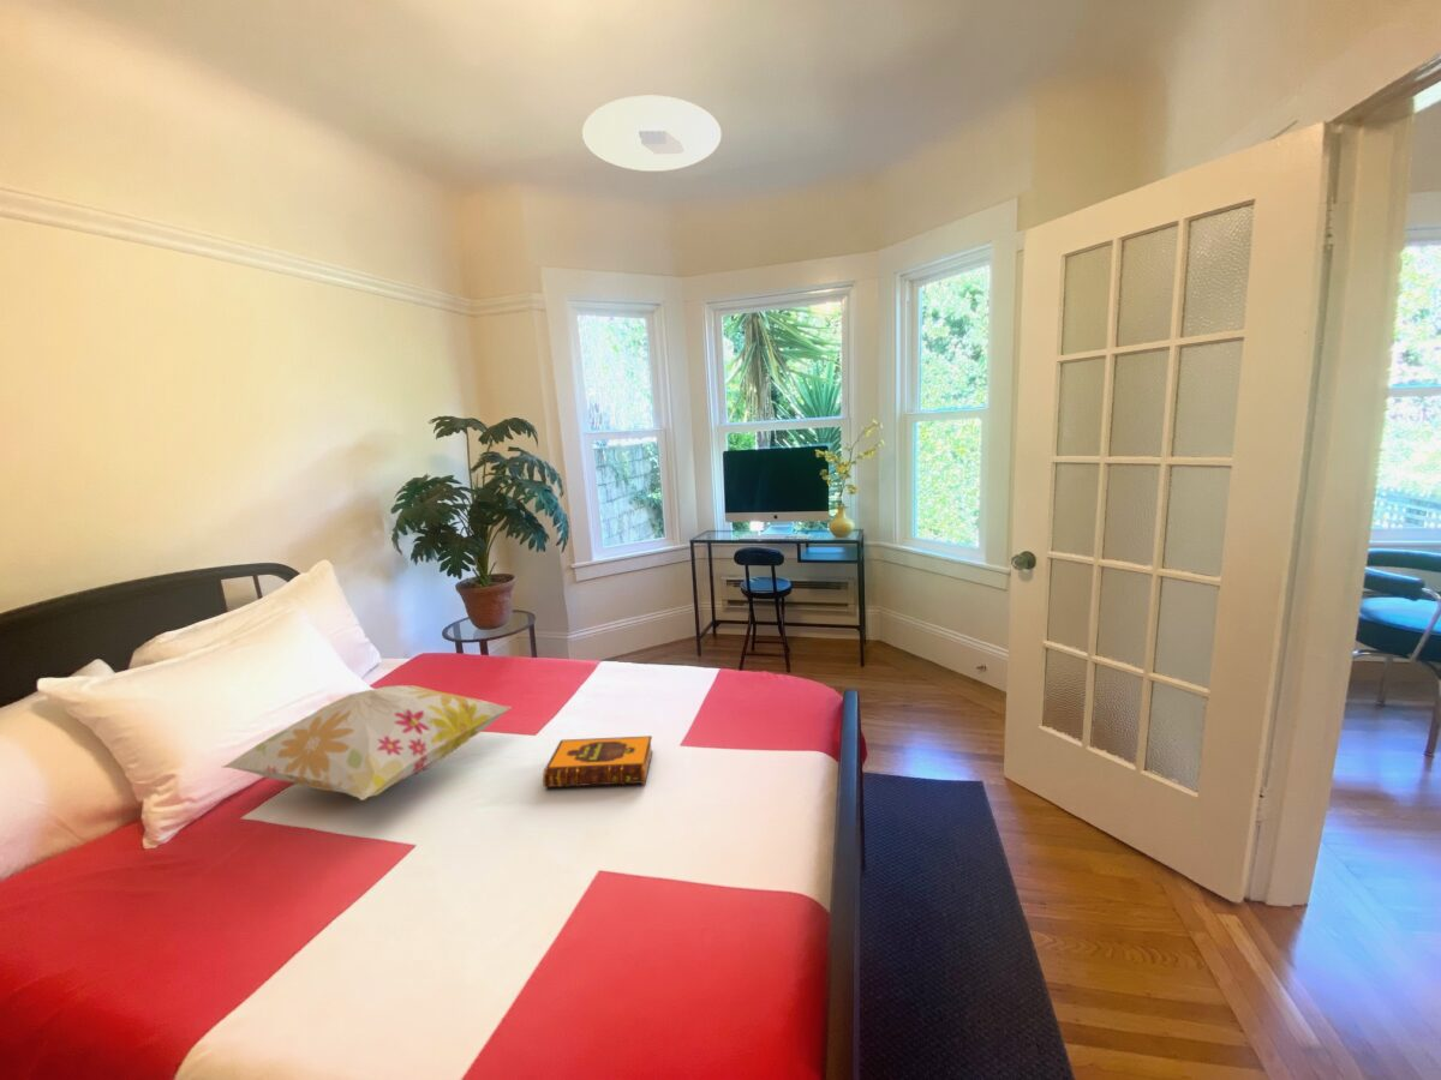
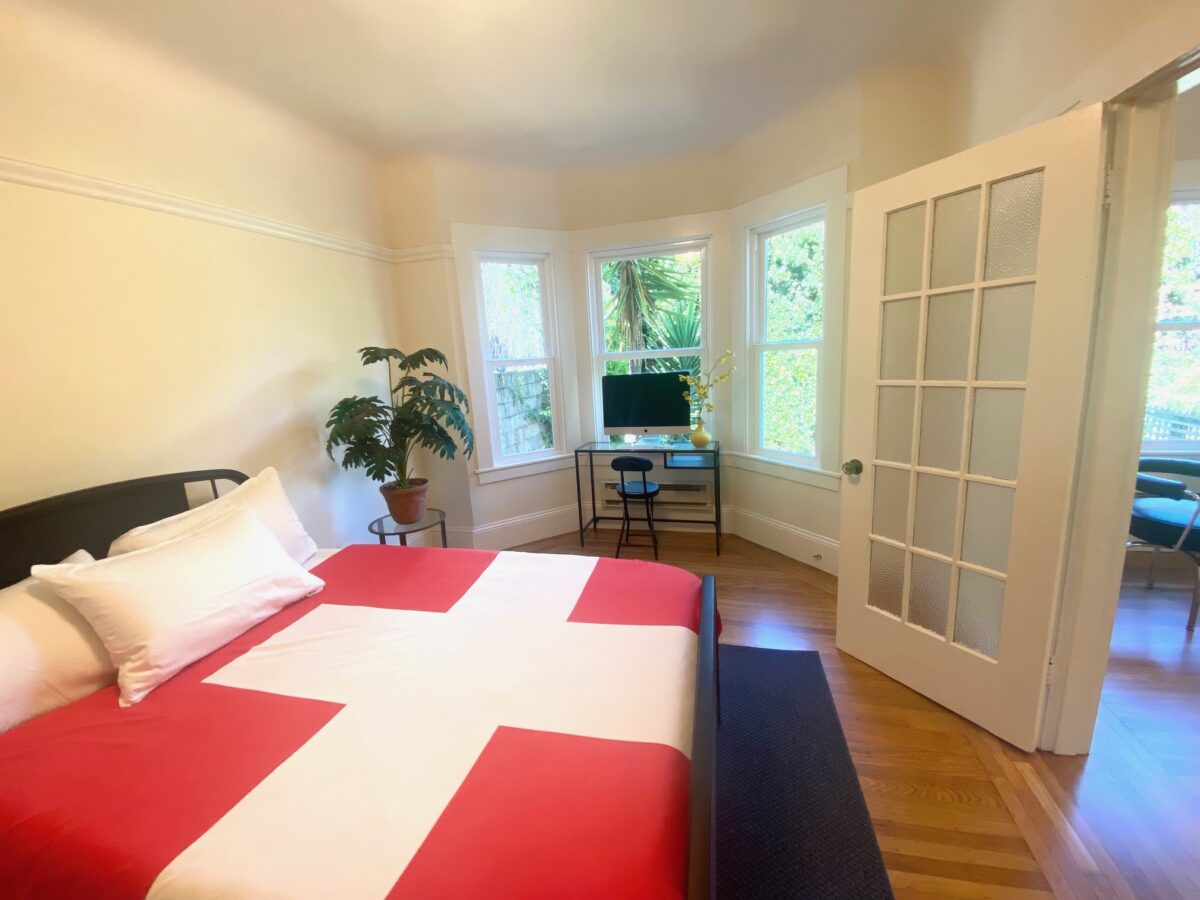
- hardback book [542,734,653,790]
- decorative pillow [221,684,513,802]
- ceiling light [581,95,723,173]
